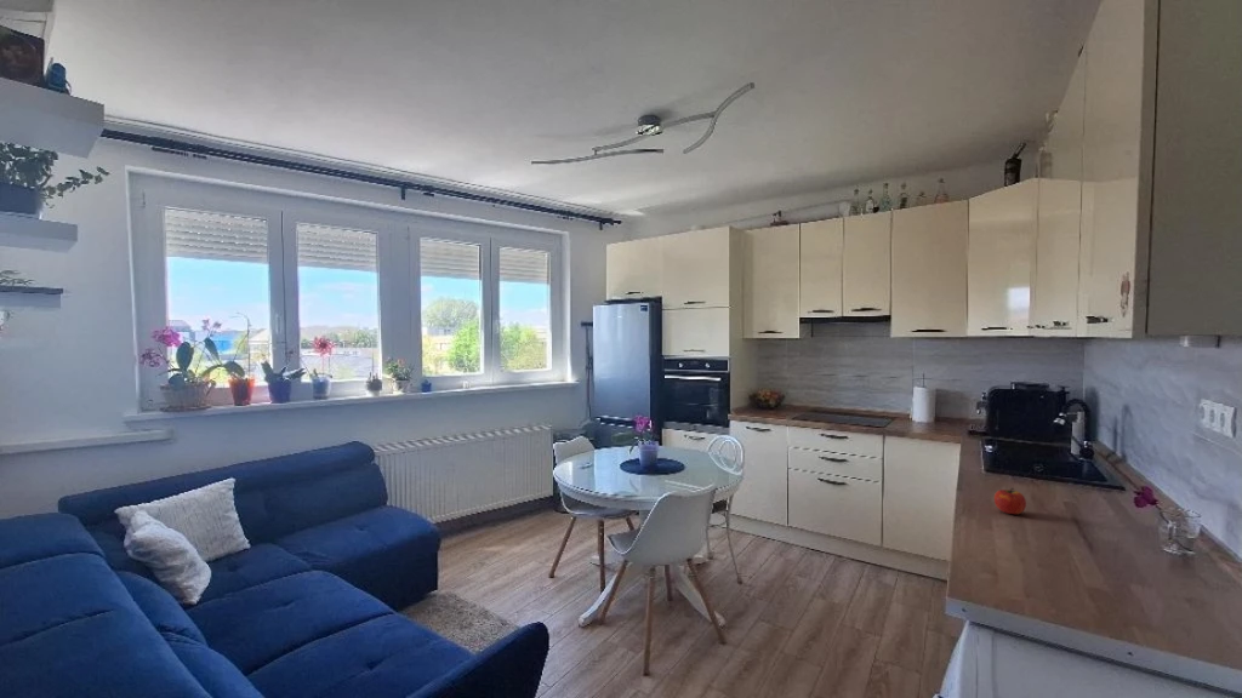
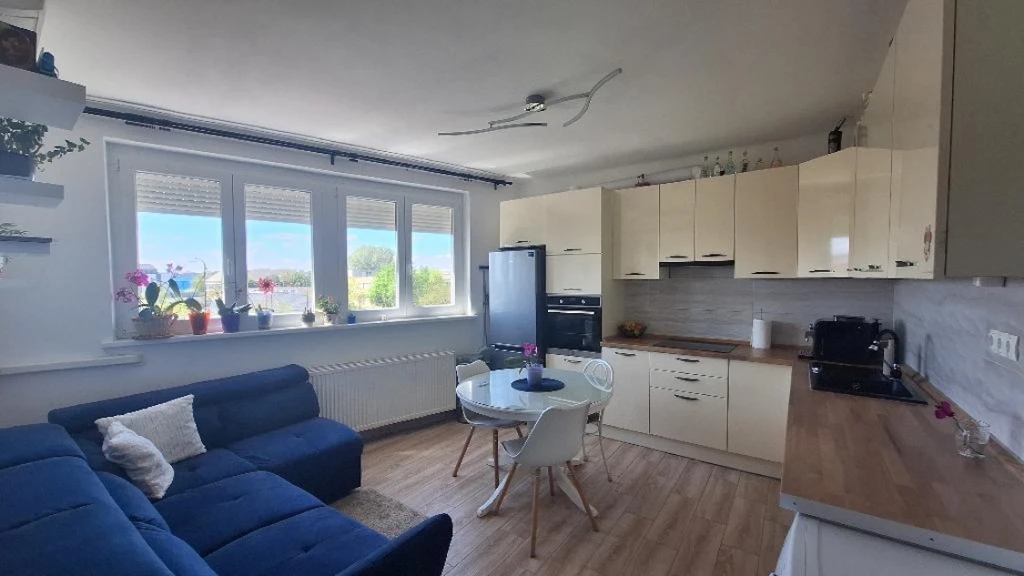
- fruit [993,487,1027,515]
